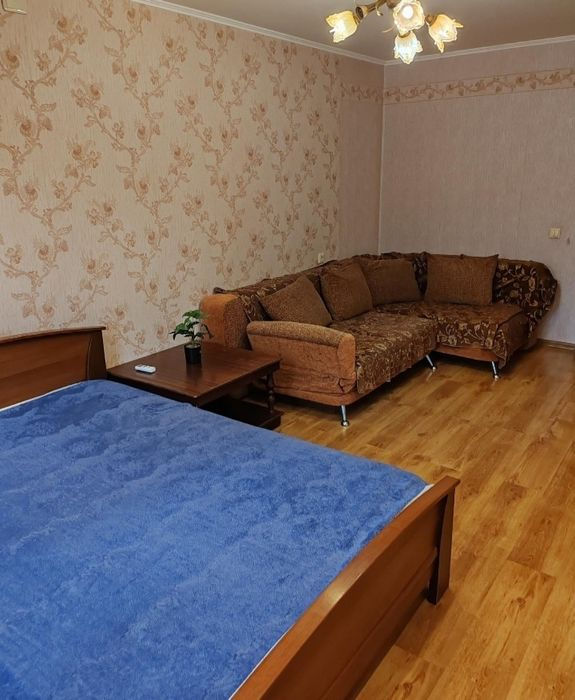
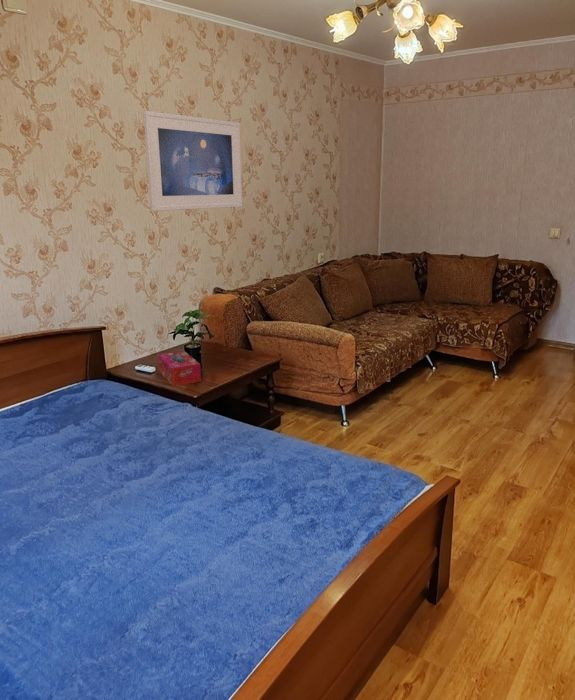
+ tissue box [157,350,202,387]
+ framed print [142,110,243,212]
